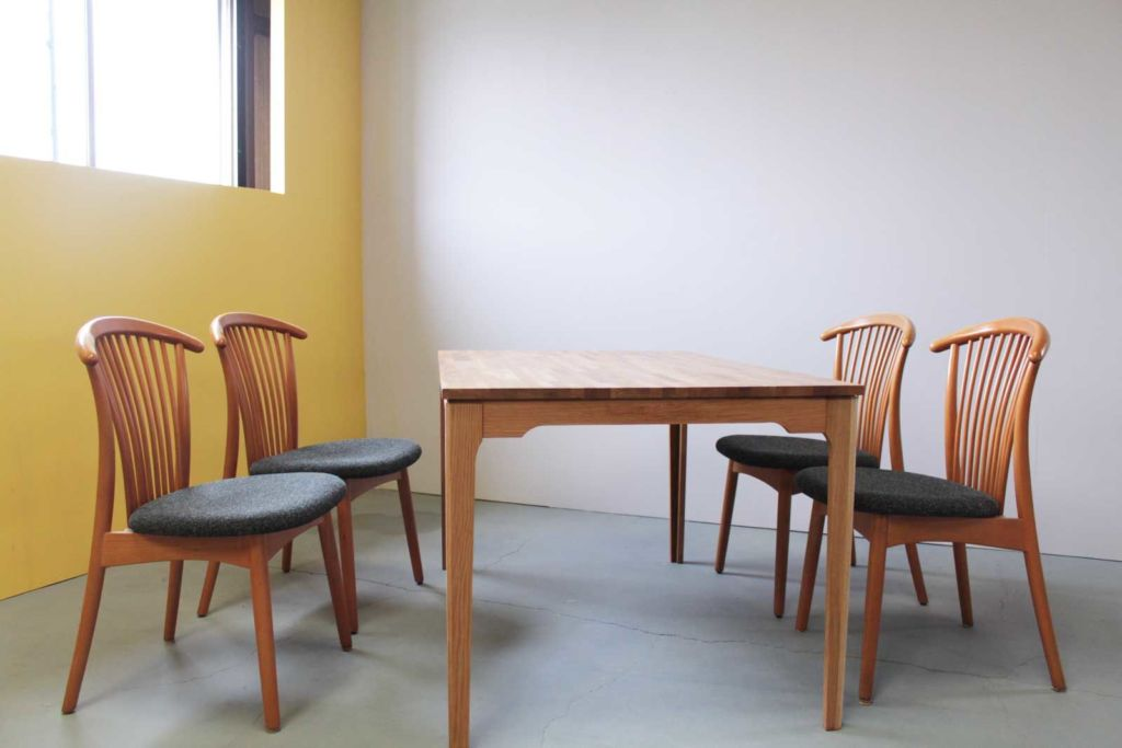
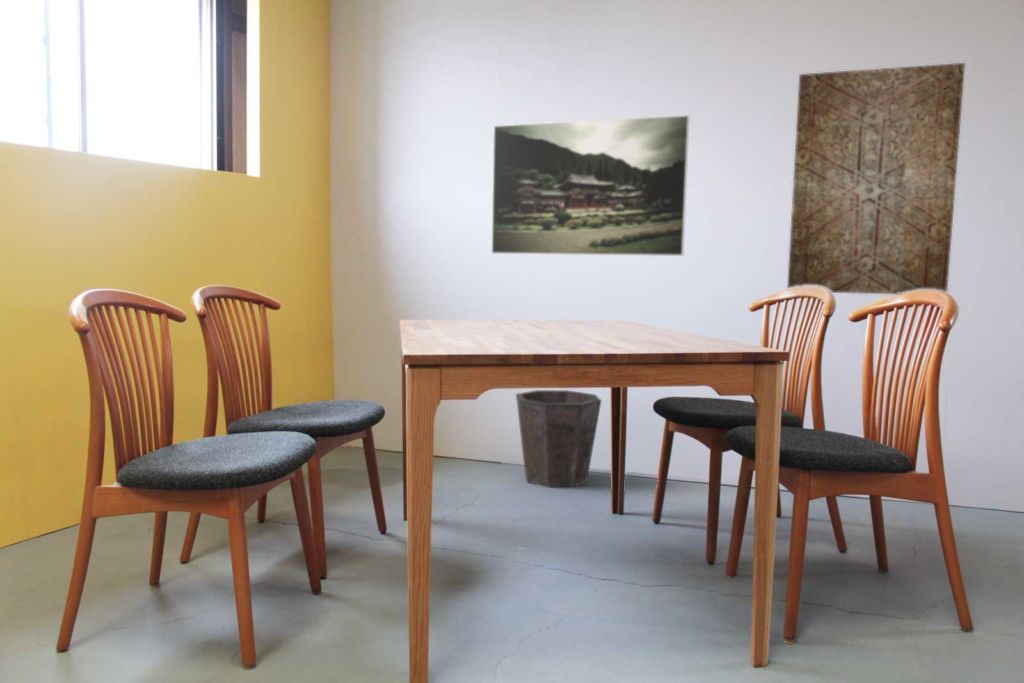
+ waste bin [515,389,602,488]
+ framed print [490,114,690,257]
+ wall art [786,62,966,295]
